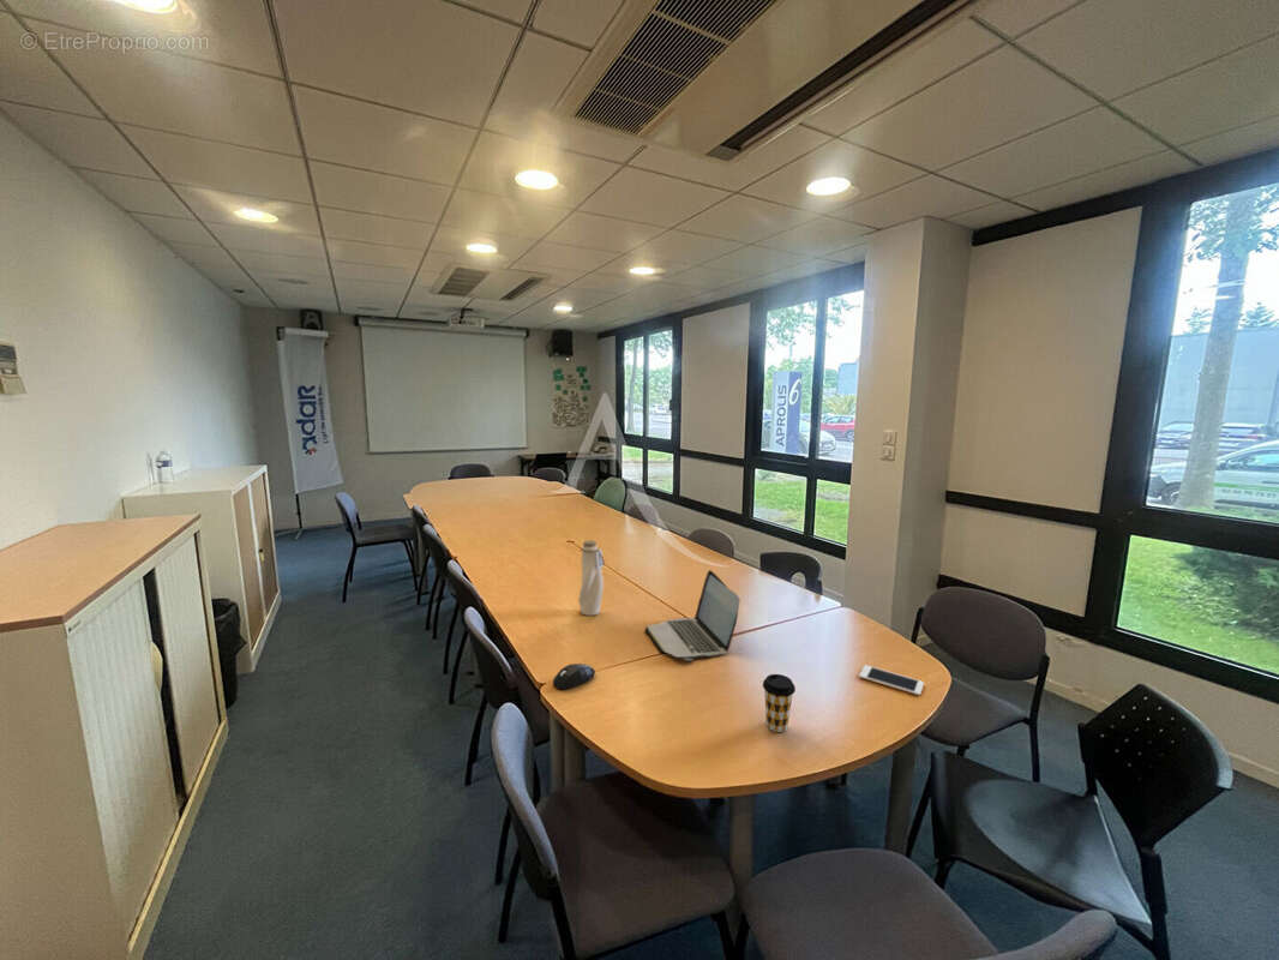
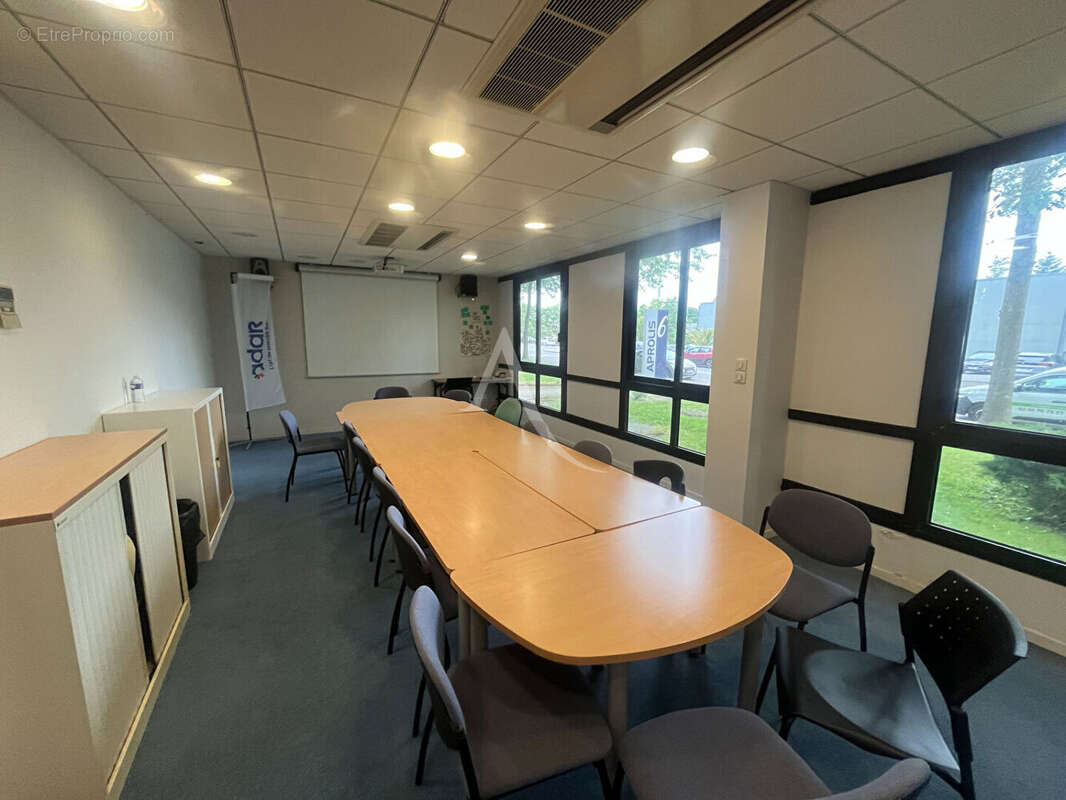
- mouse [552,662,596,690]
- water bottle [577,539,606,617]
- cell phone [858,664,925,696]
- coffee cup [762,673,797,733]
- laptop [643,569,741,662]
